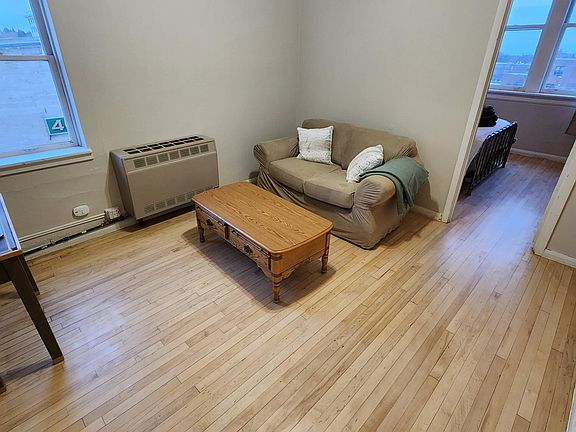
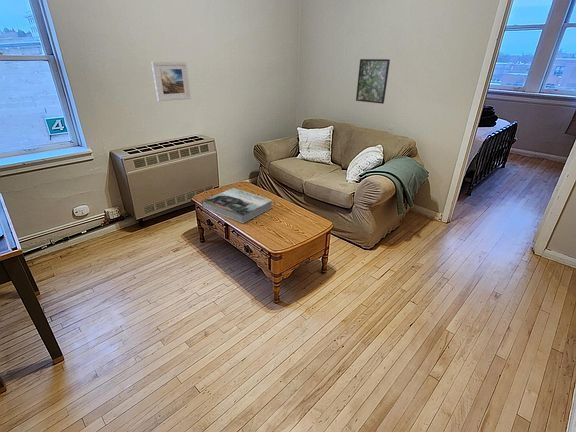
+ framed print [355,58,391,105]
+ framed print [151,61,192,102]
+ book [201,187,274,224]
